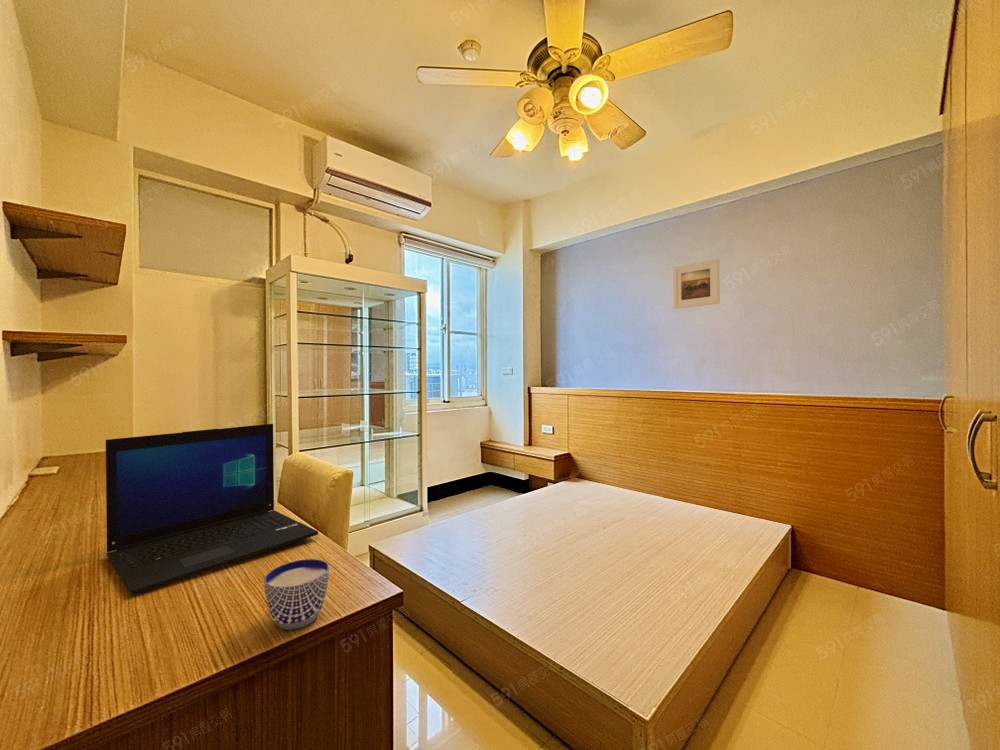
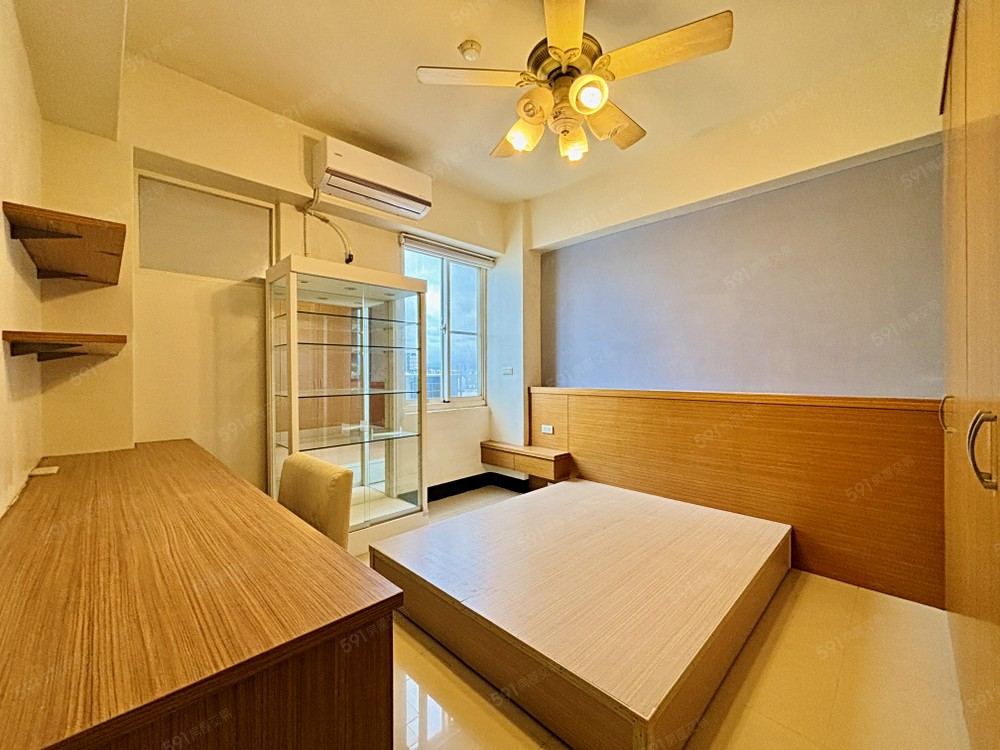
- laptop [105,423,319,596]
- cup [263,558,330,631]
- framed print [672,258,721,310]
